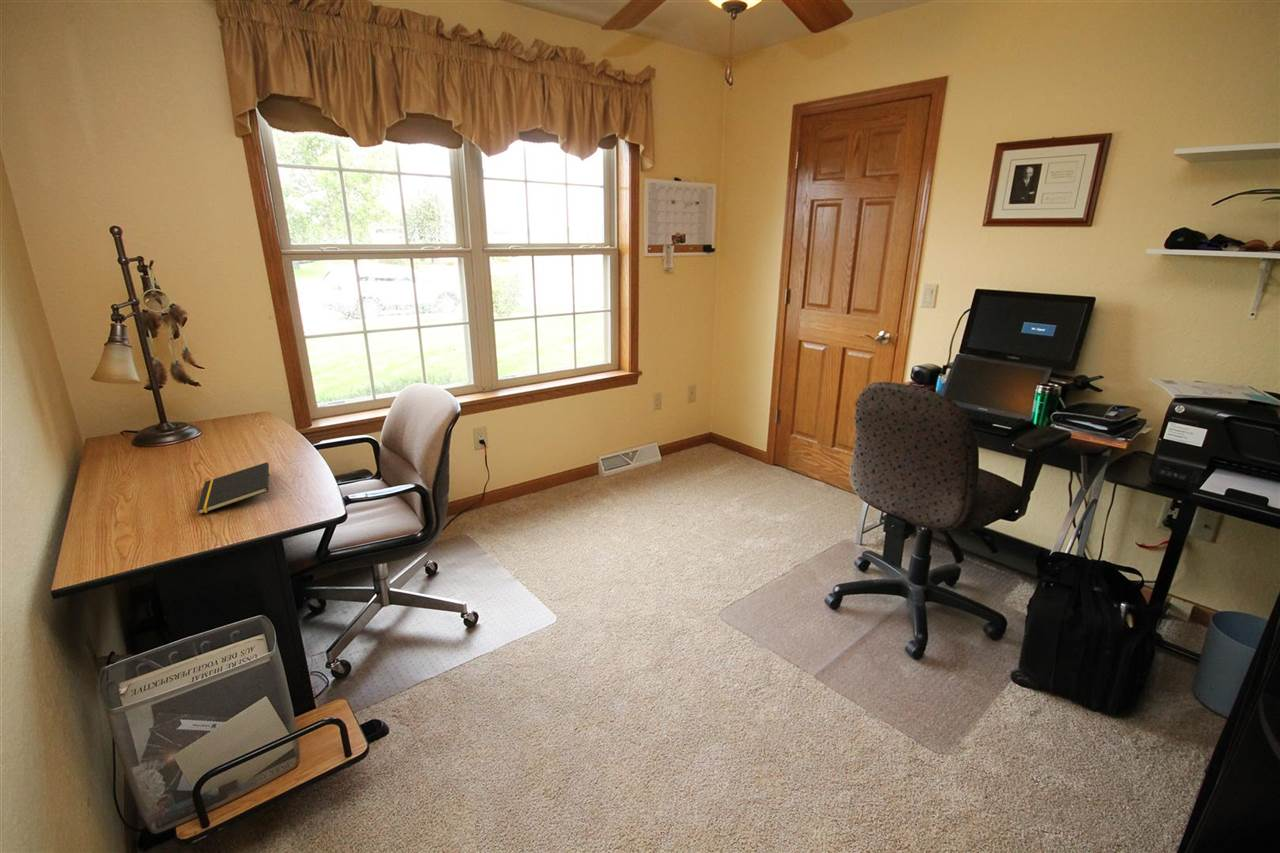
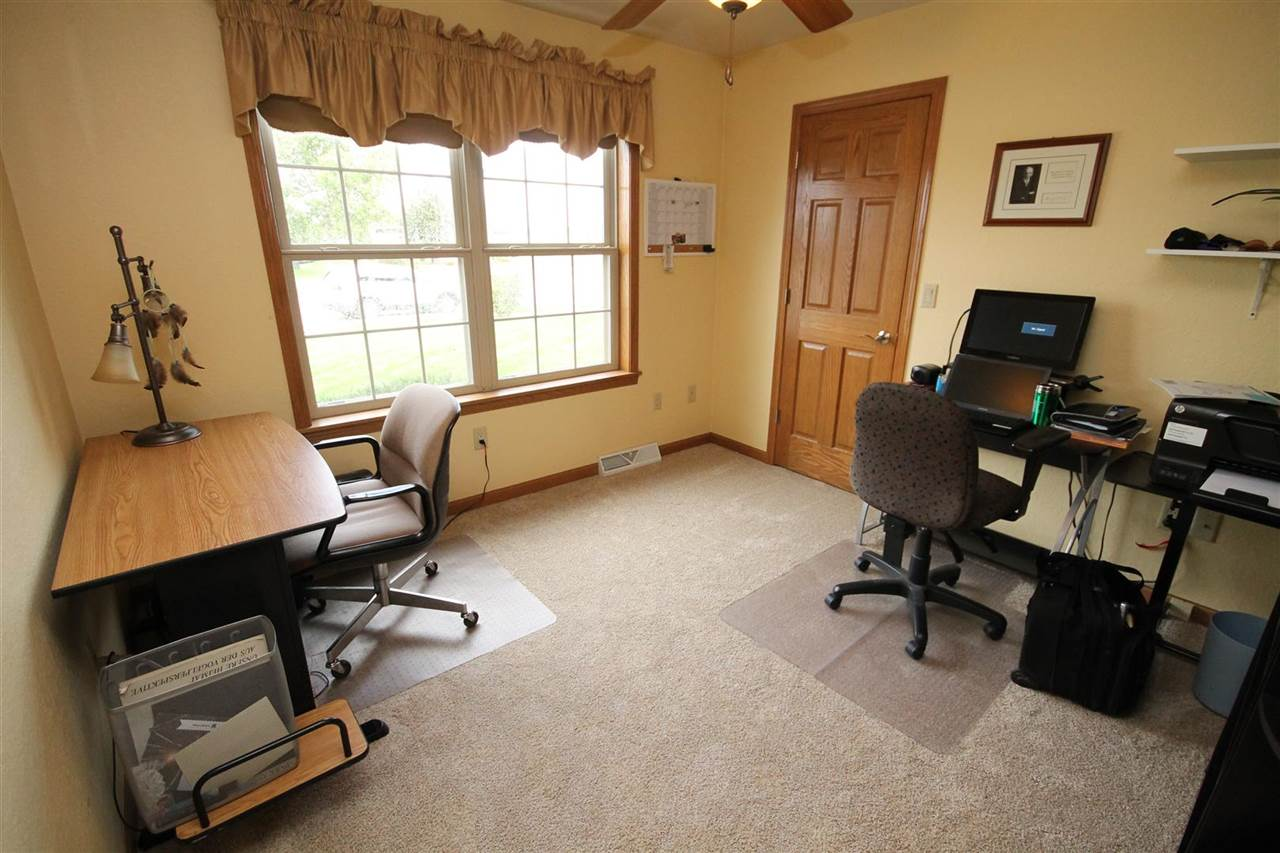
- notepad [196,461,271,516]
